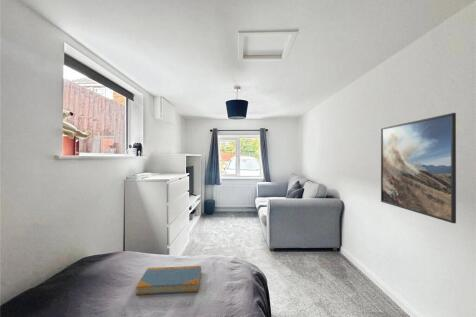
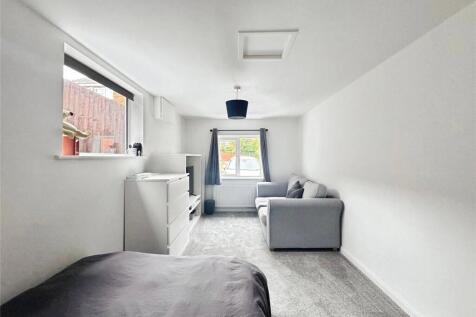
- book [135,265,202,296]
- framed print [380,112,457,224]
